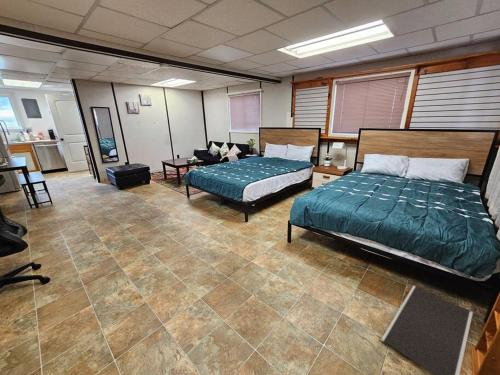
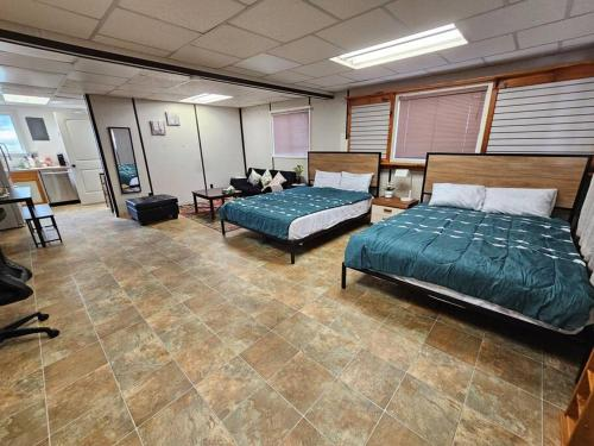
- door mat [380,284,474,375]
